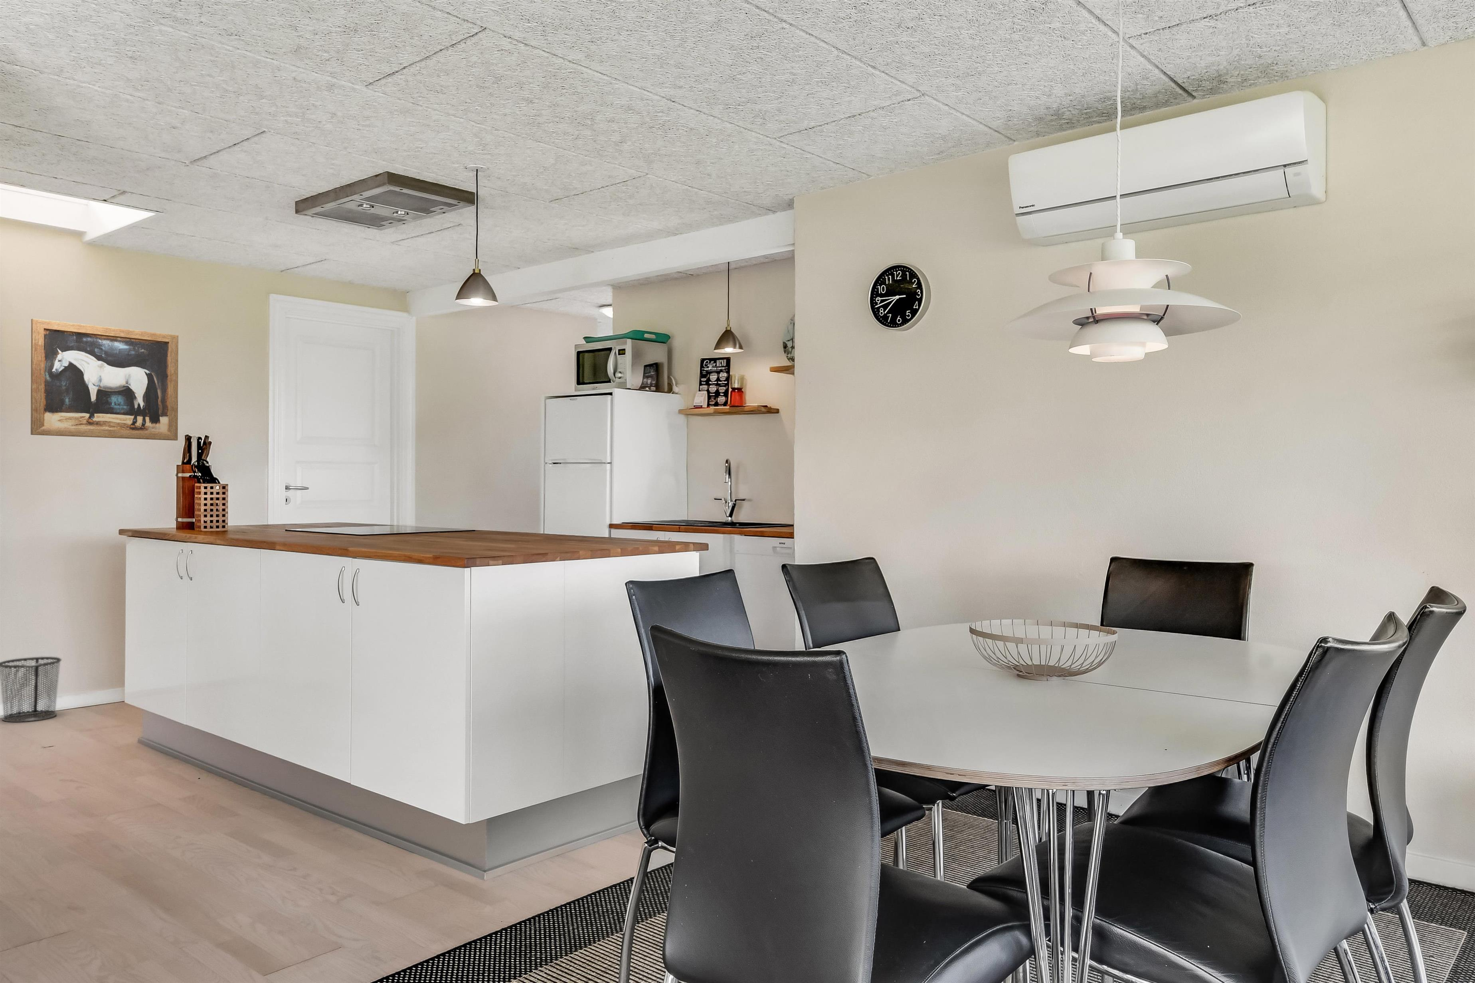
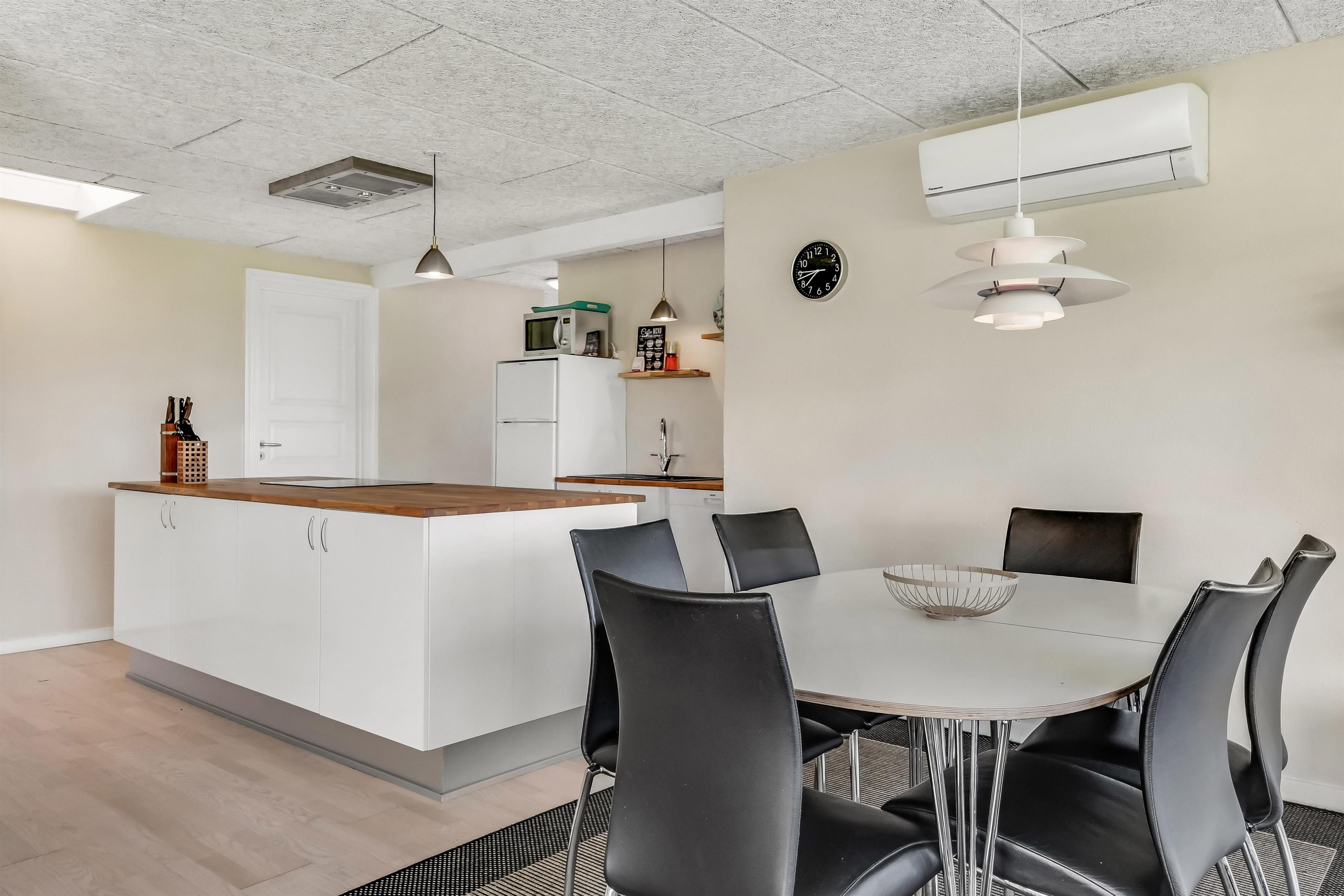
- waste bin [0,656,63,723]
- wall art [31,318,179,441]
